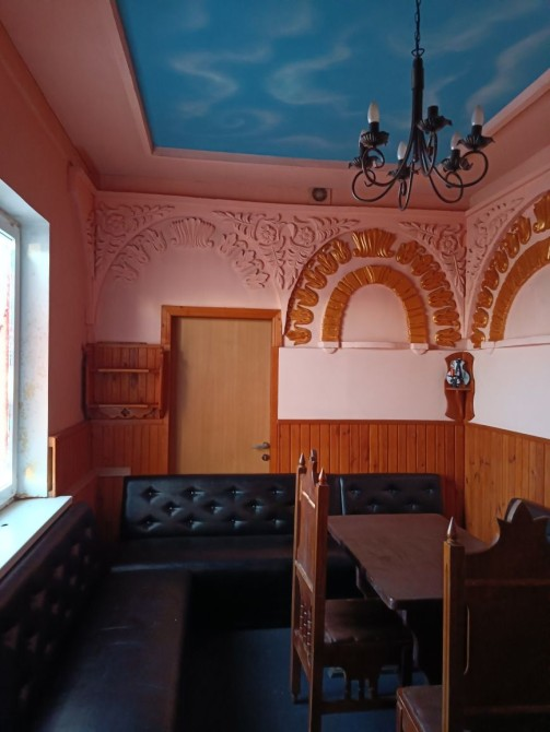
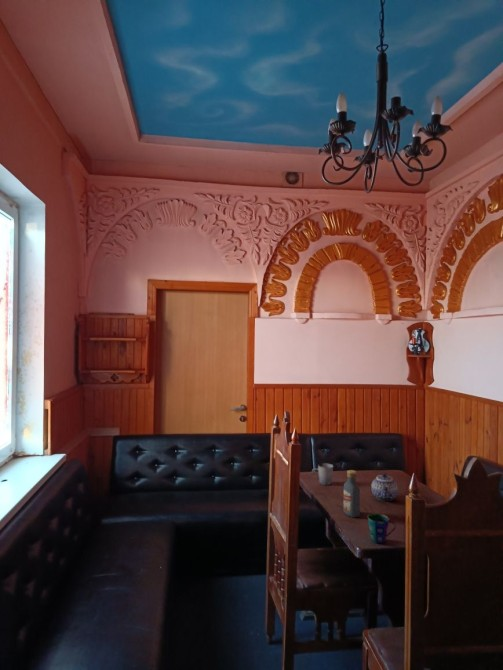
+ vodka [343,469,361,518]
+ teapot [371,472,399,502]
+ cup [311,462,334,486]
+ cup [367,513,397,544]
